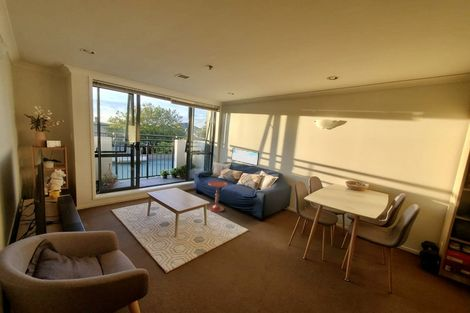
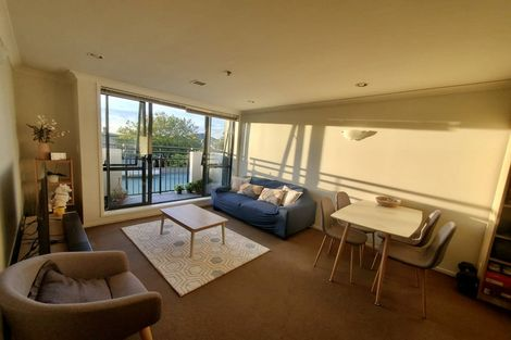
- wall art [231,147,260,166]
- side table [207,180,229,213]
